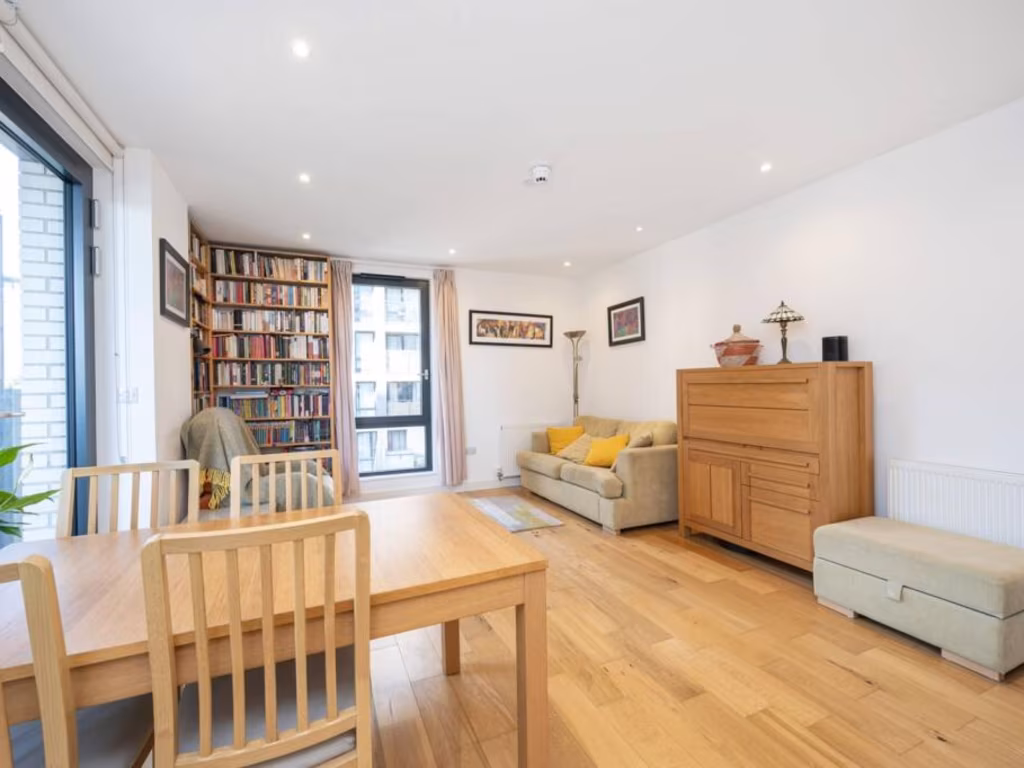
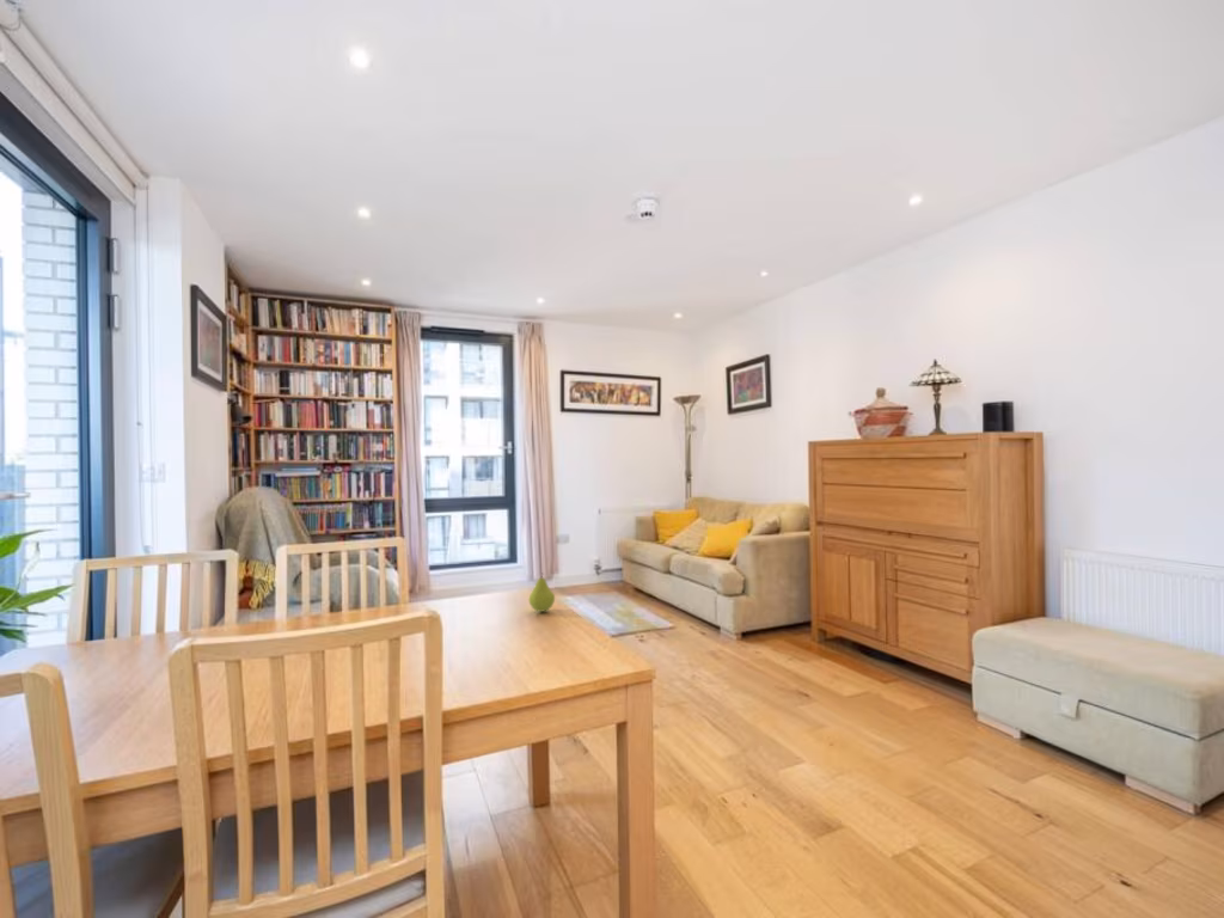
+ fruit [527,571,556,613]
